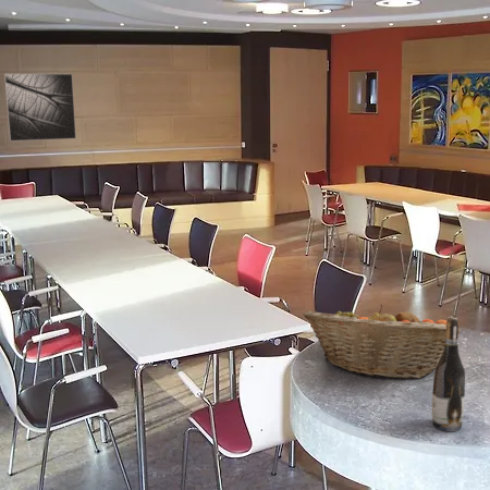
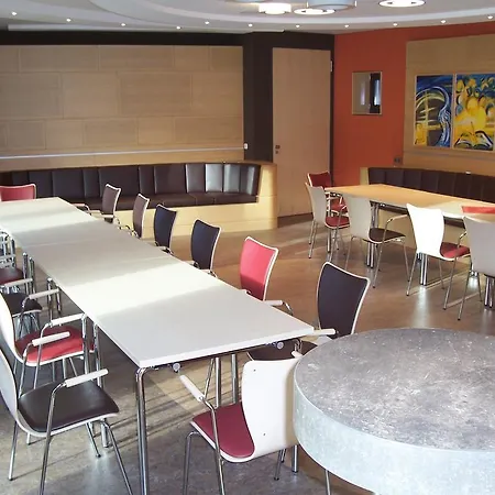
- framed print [3,73,77,142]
- wine bottle [431,315,466,432]
- fruit basket [302,304,462,380]
